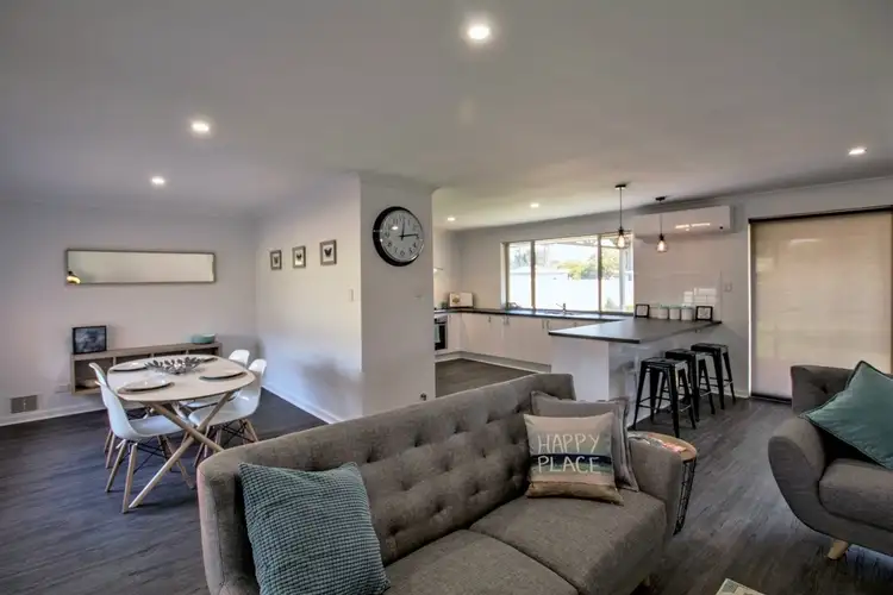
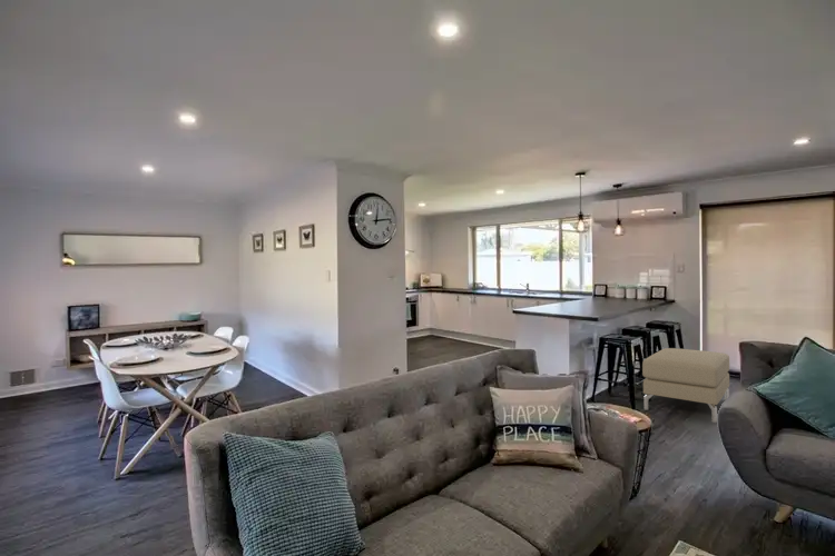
+ ottoman [641,347,730,424]
